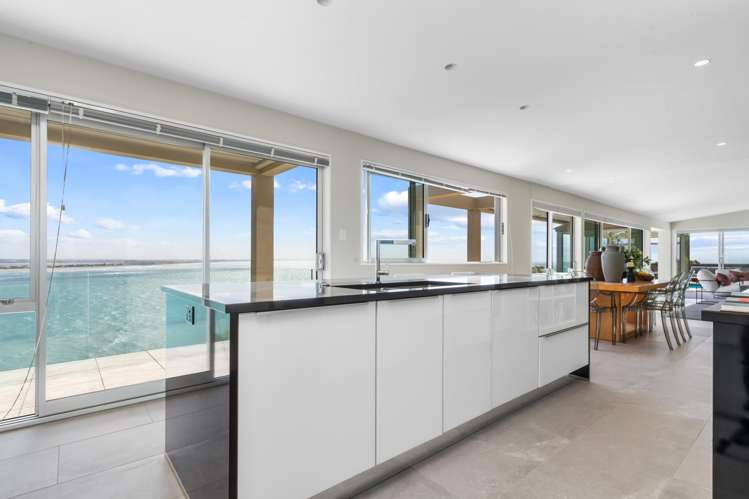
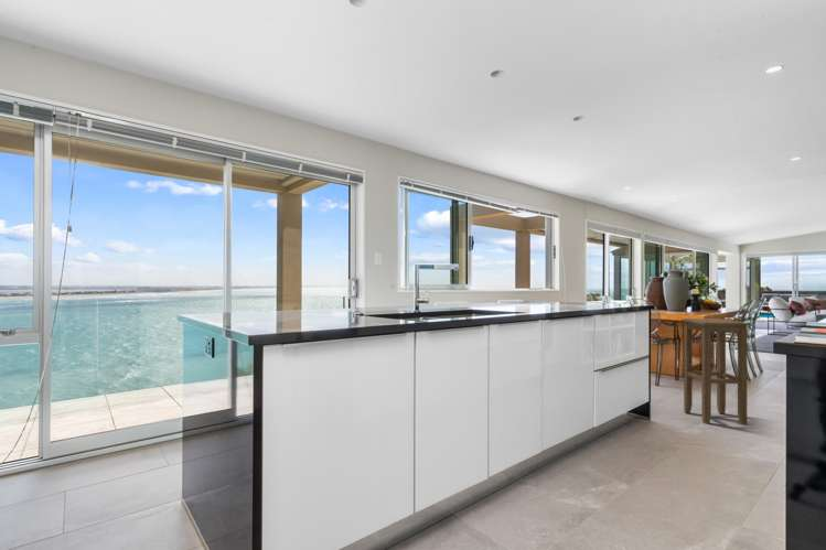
+ stool [680,317,752,425]
